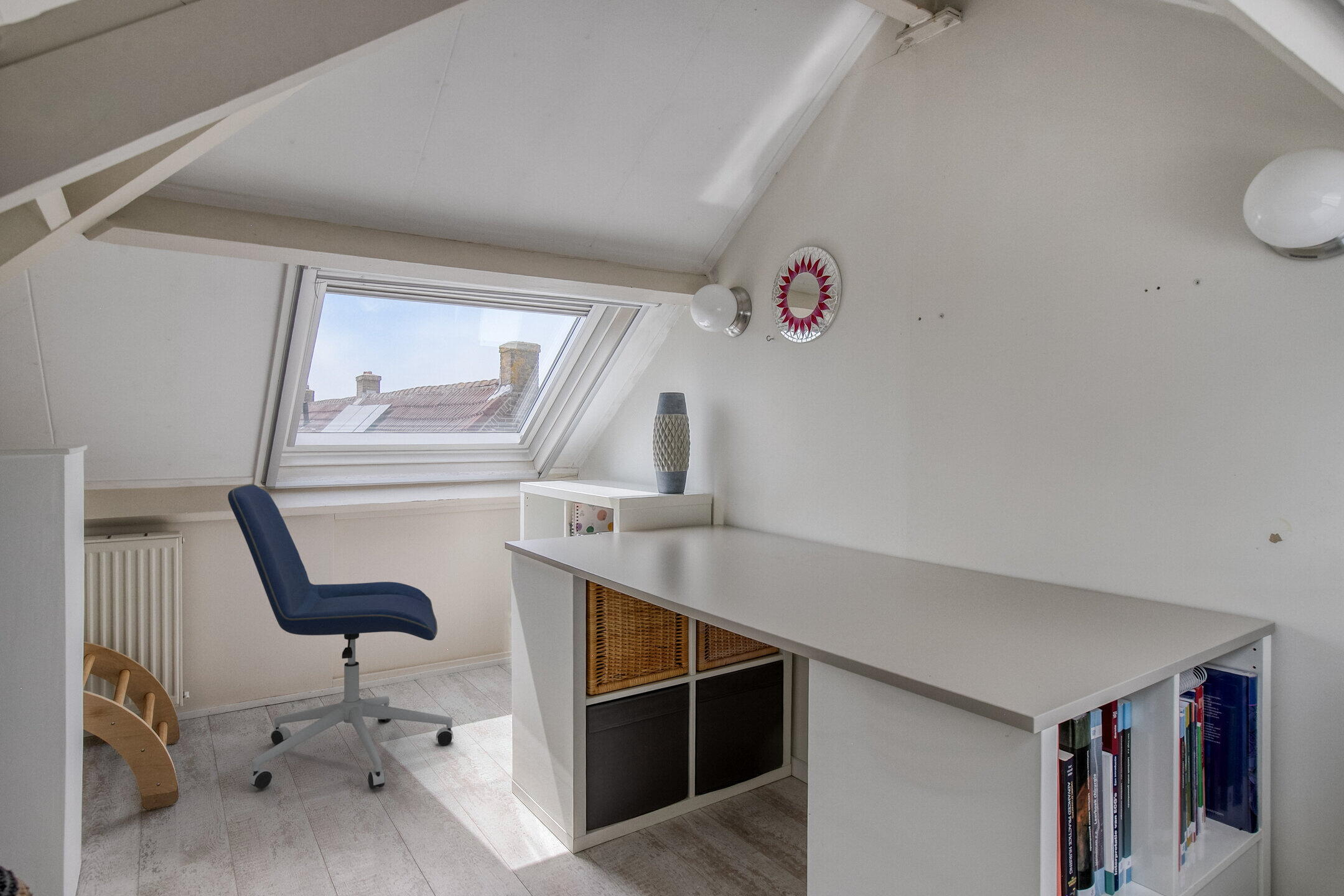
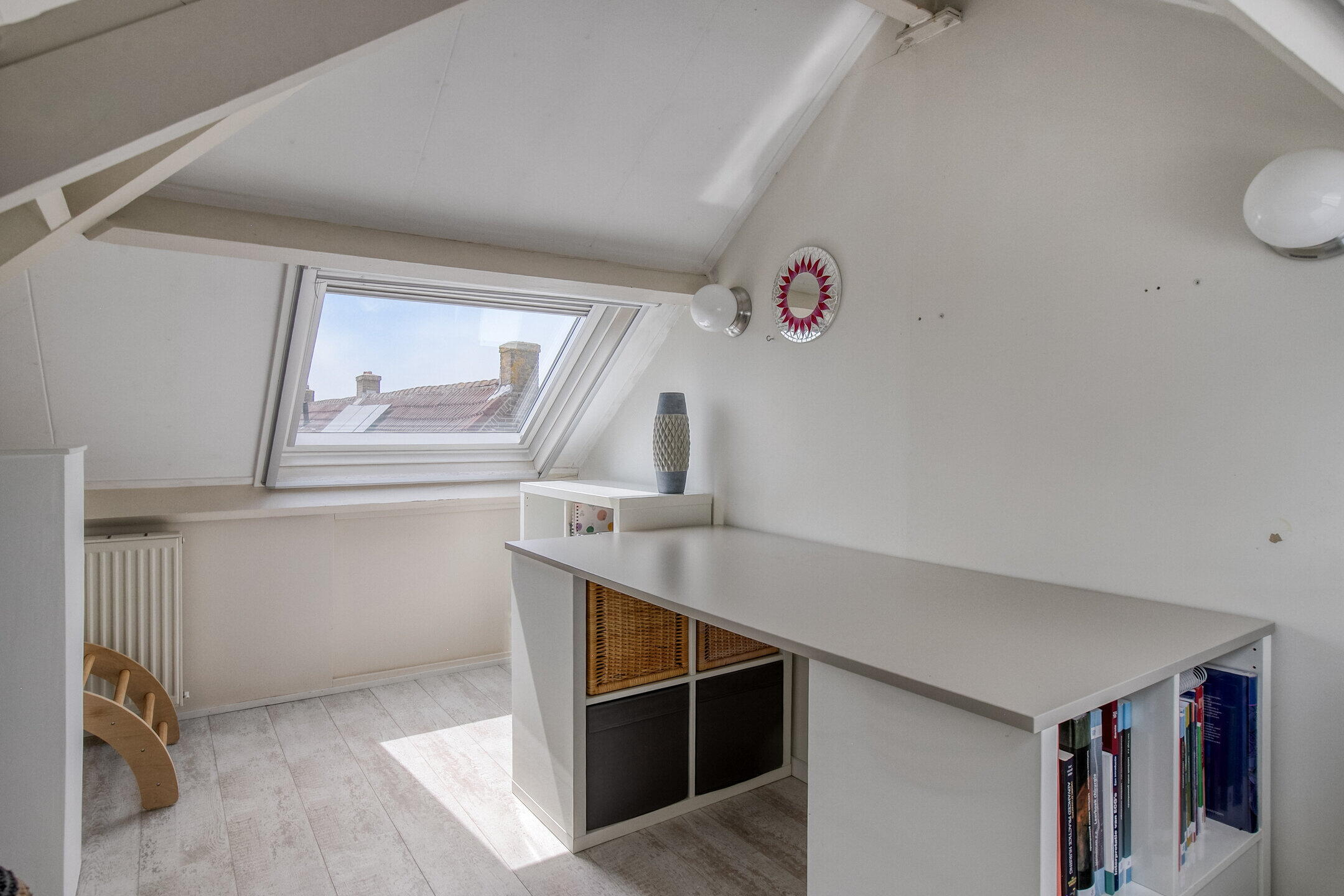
- office chair [227,483,454,790]
